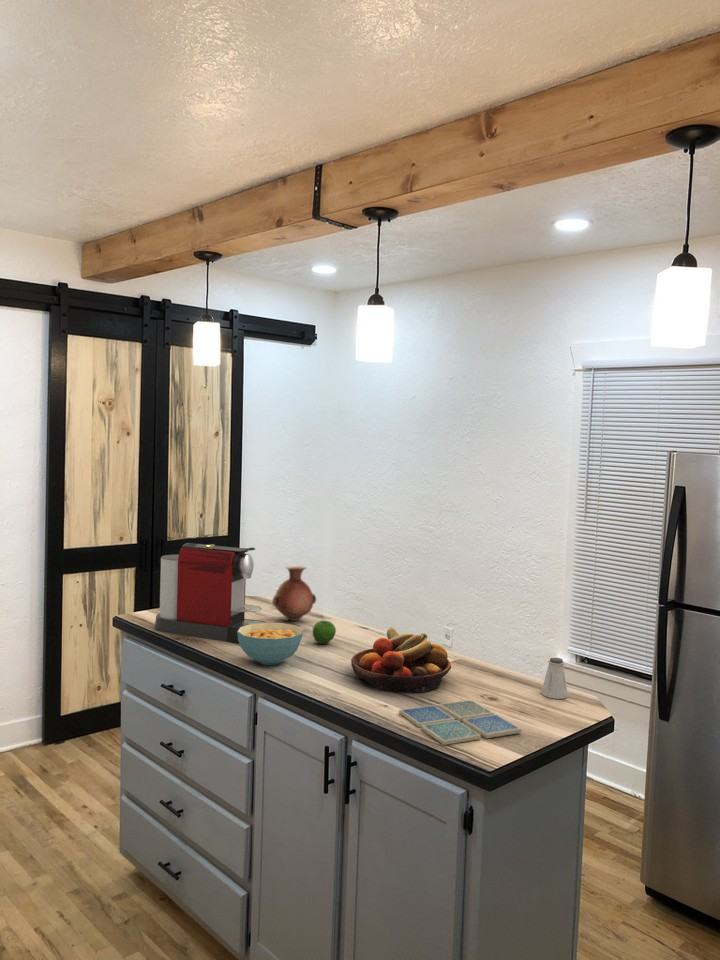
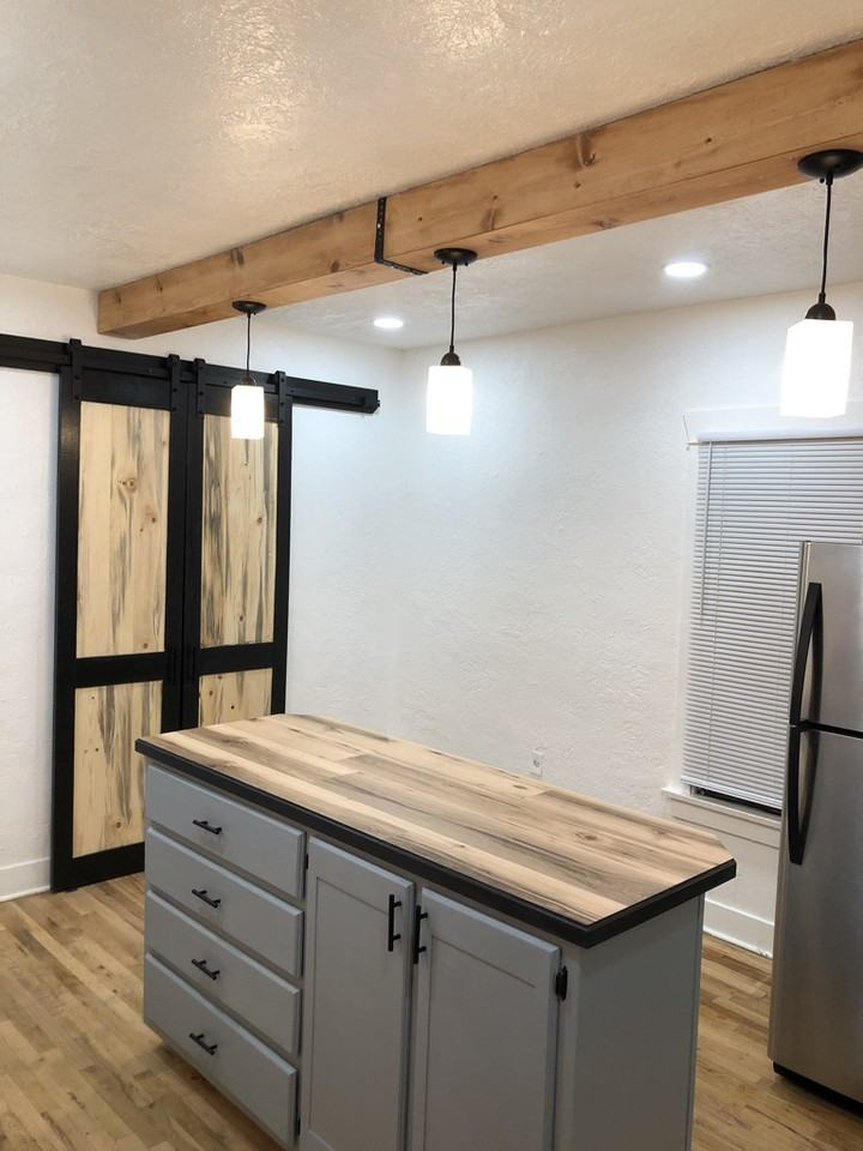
- coffee maker [153,542,269,644]
- fruit bowl [350,626,452,694]
- cereal bowl [237,622,304,666]
- drink coaster [398,699,523,746]
- vase [271,565,317,622]
- saltshaker [540,657,569,700]
- apple [312,620,337,645]
